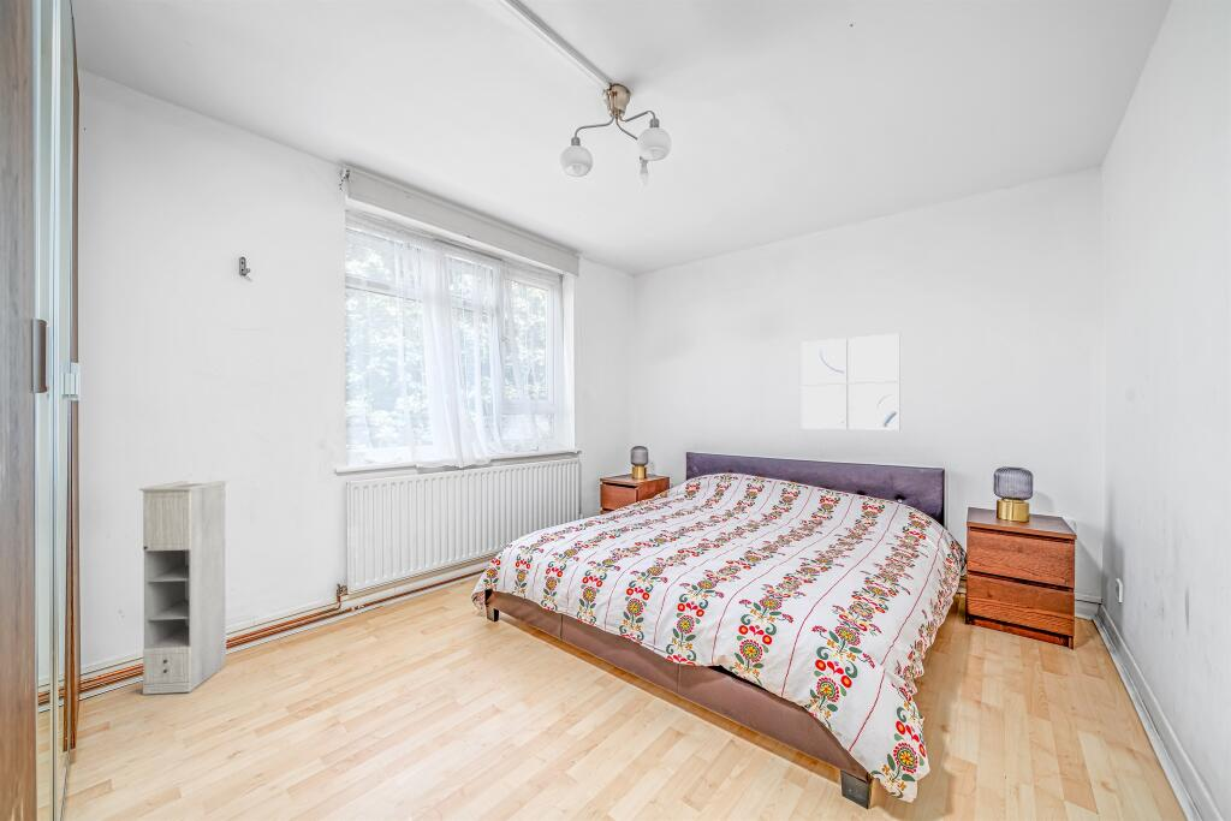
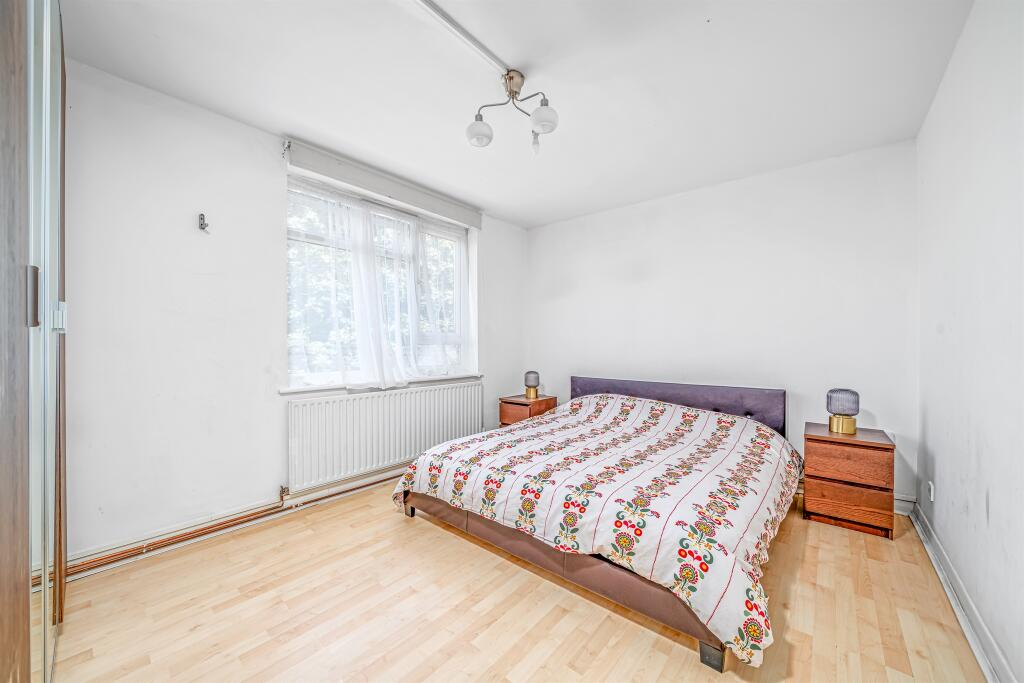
- wall art [801,333,902,432]
- cabinet [138,480,230,696]
